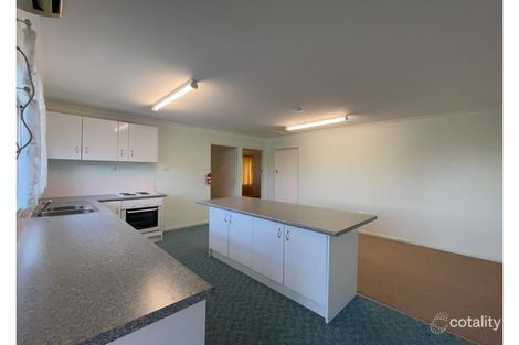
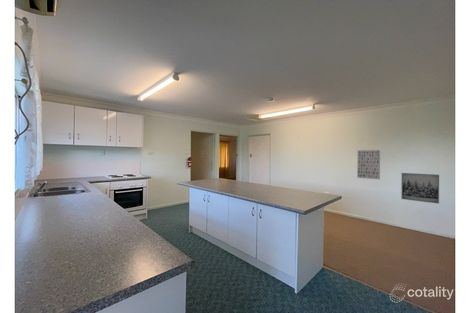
+ wall art [400,172,440,205]
+ wall art [356,149,381,180]
